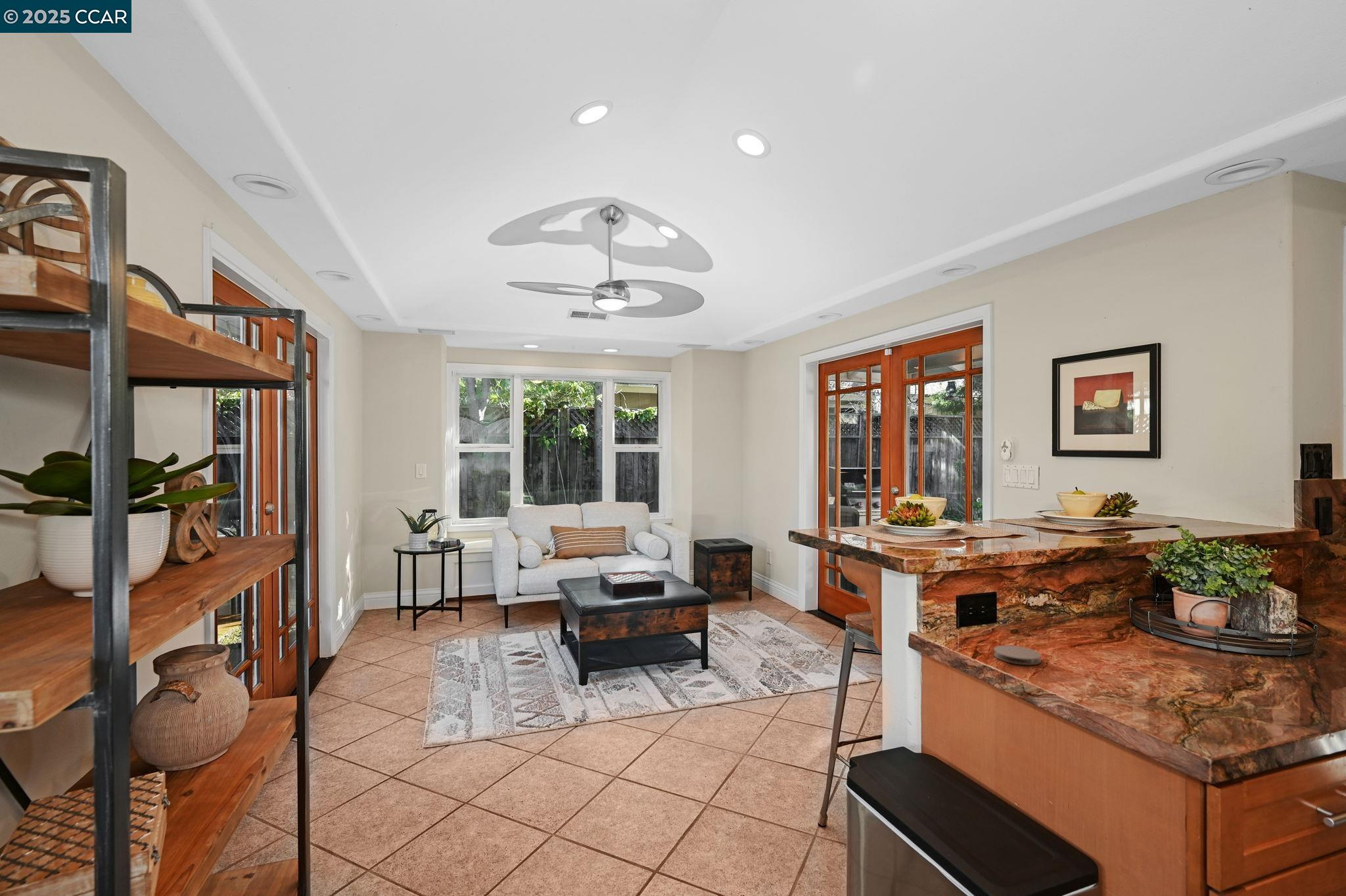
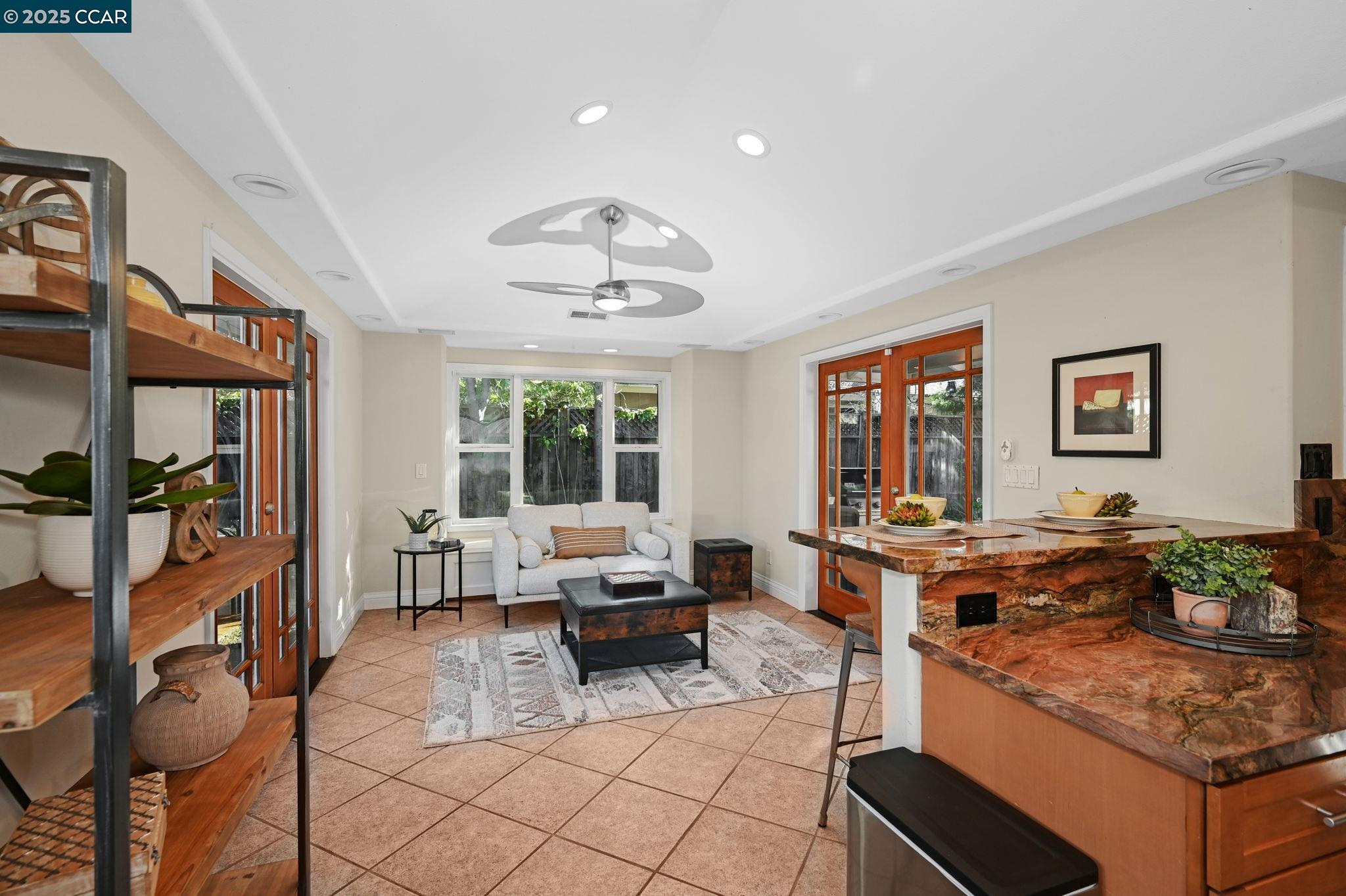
- coaster [993,644,1042,665]
